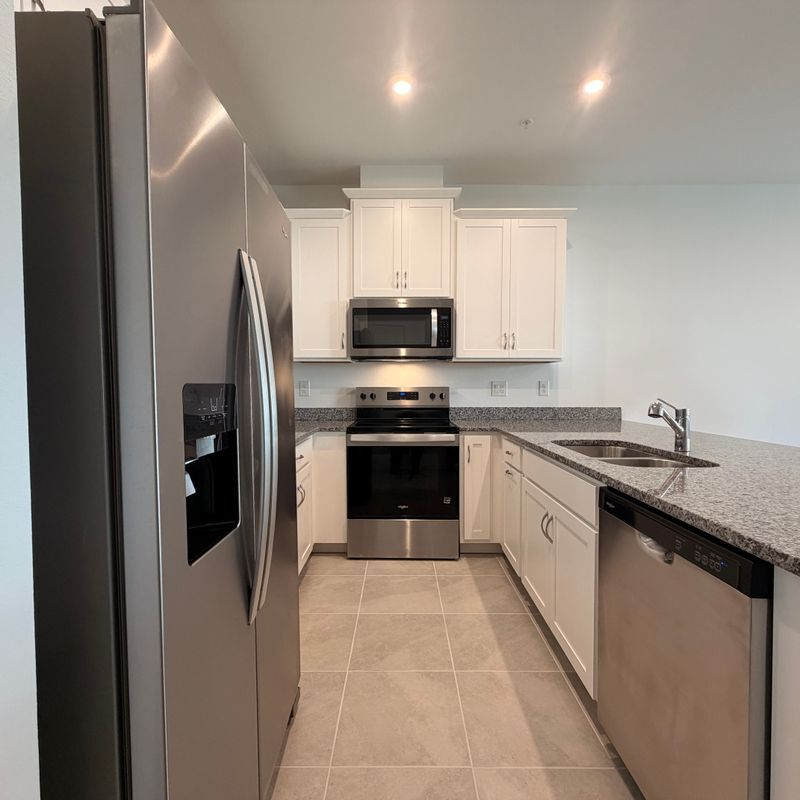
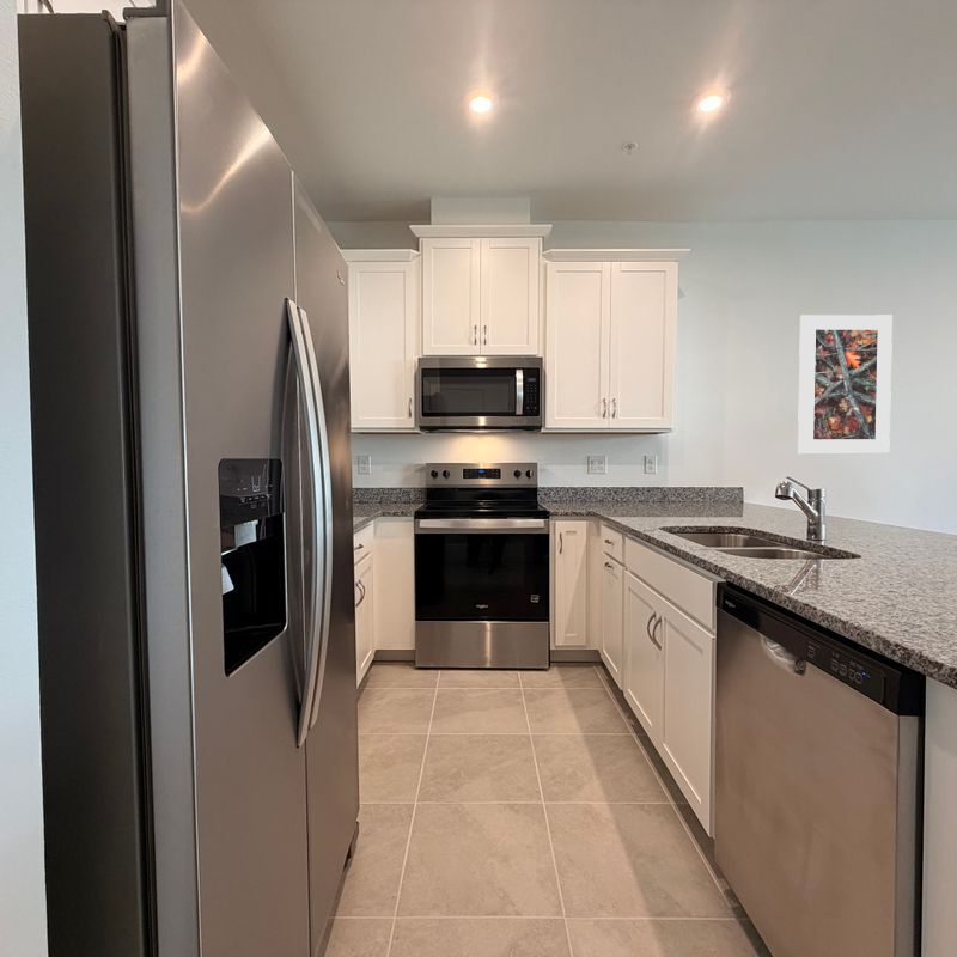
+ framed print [797,313,894,455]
